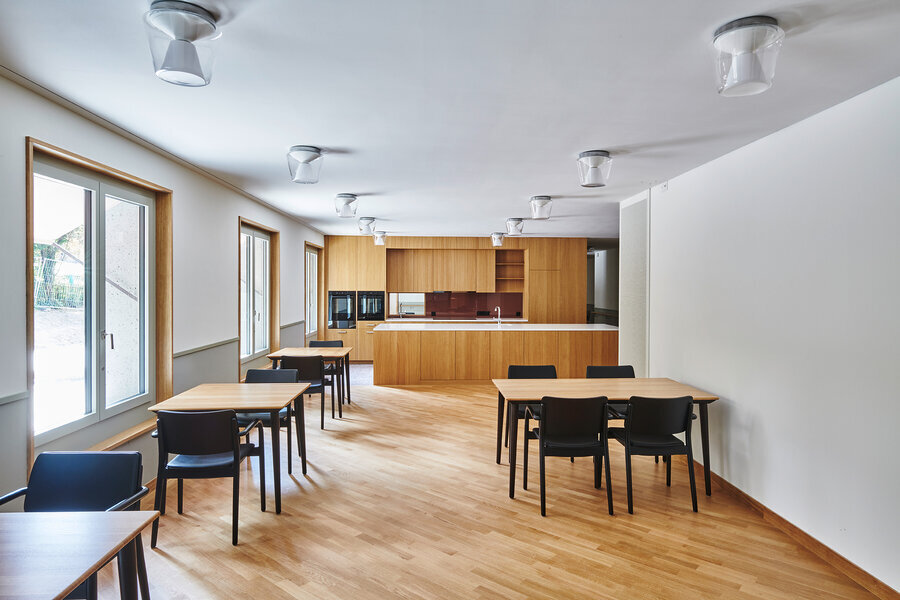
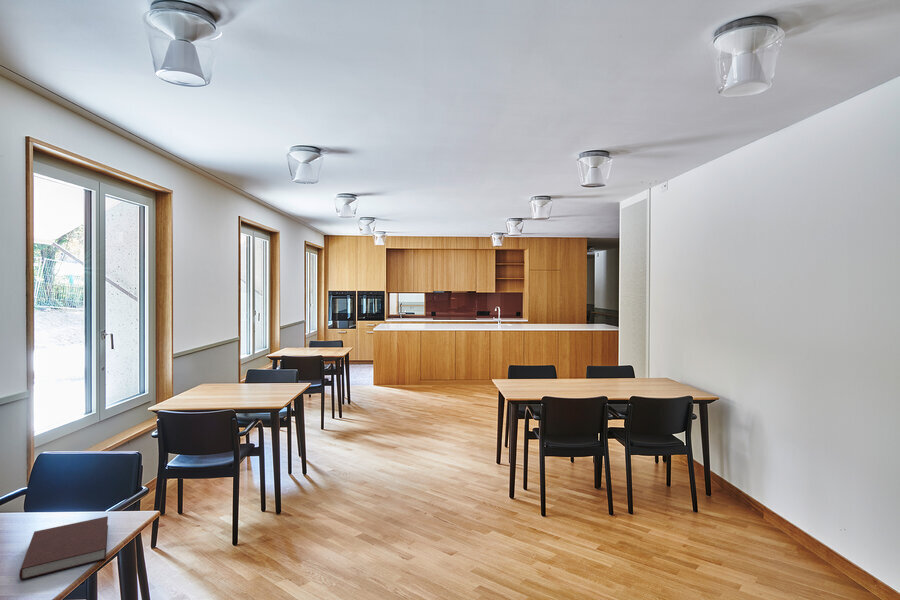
+ notebook [18,515,109,581]
